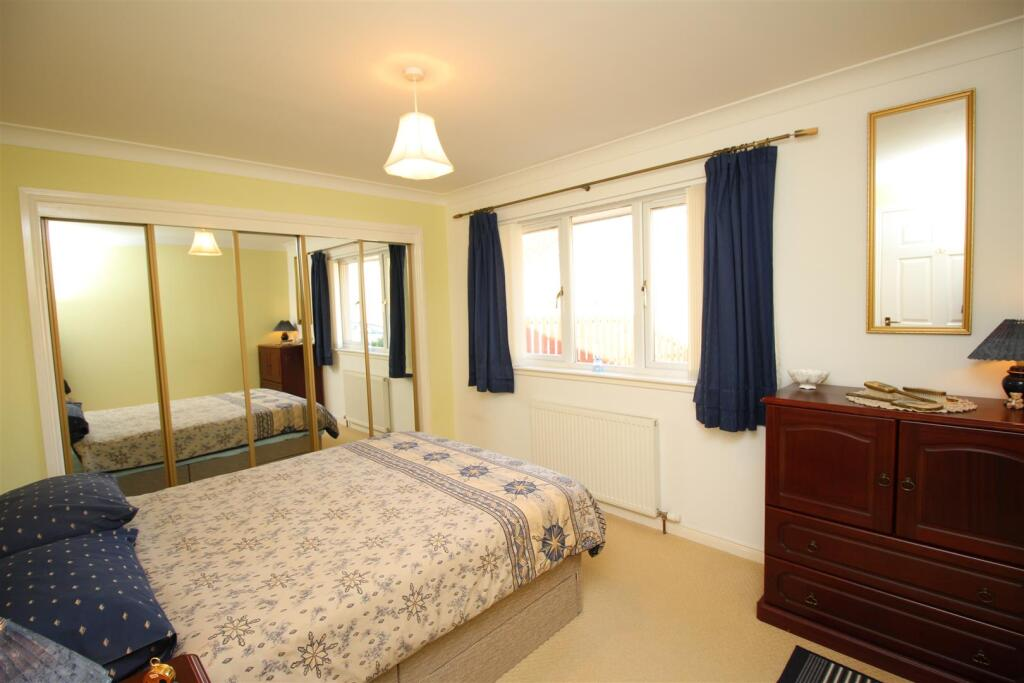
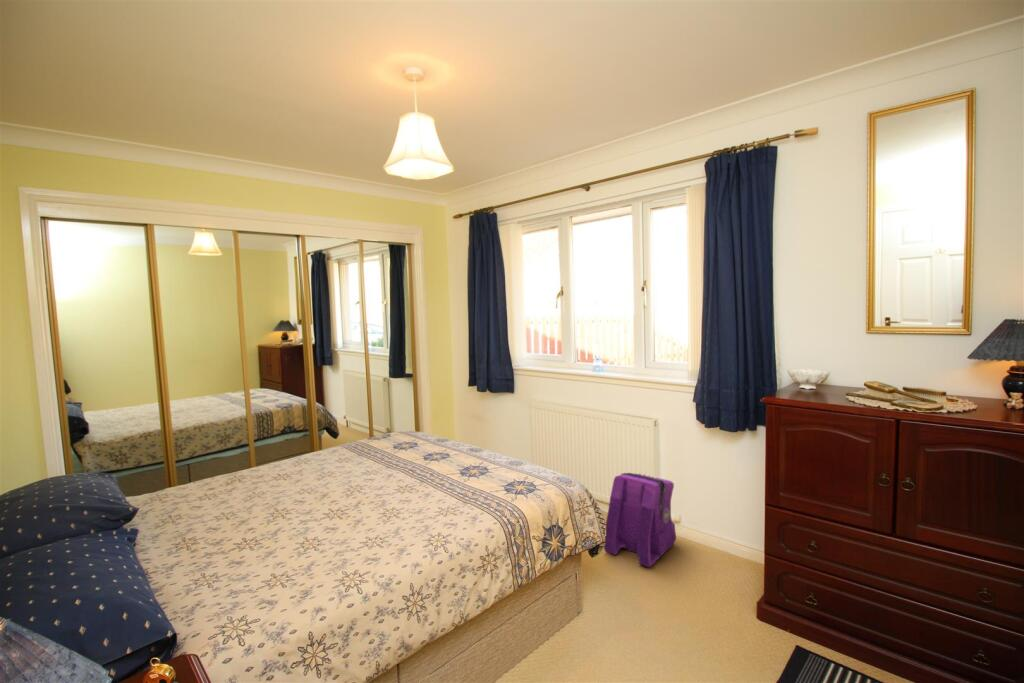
+ backpack [603,472,677,568]
